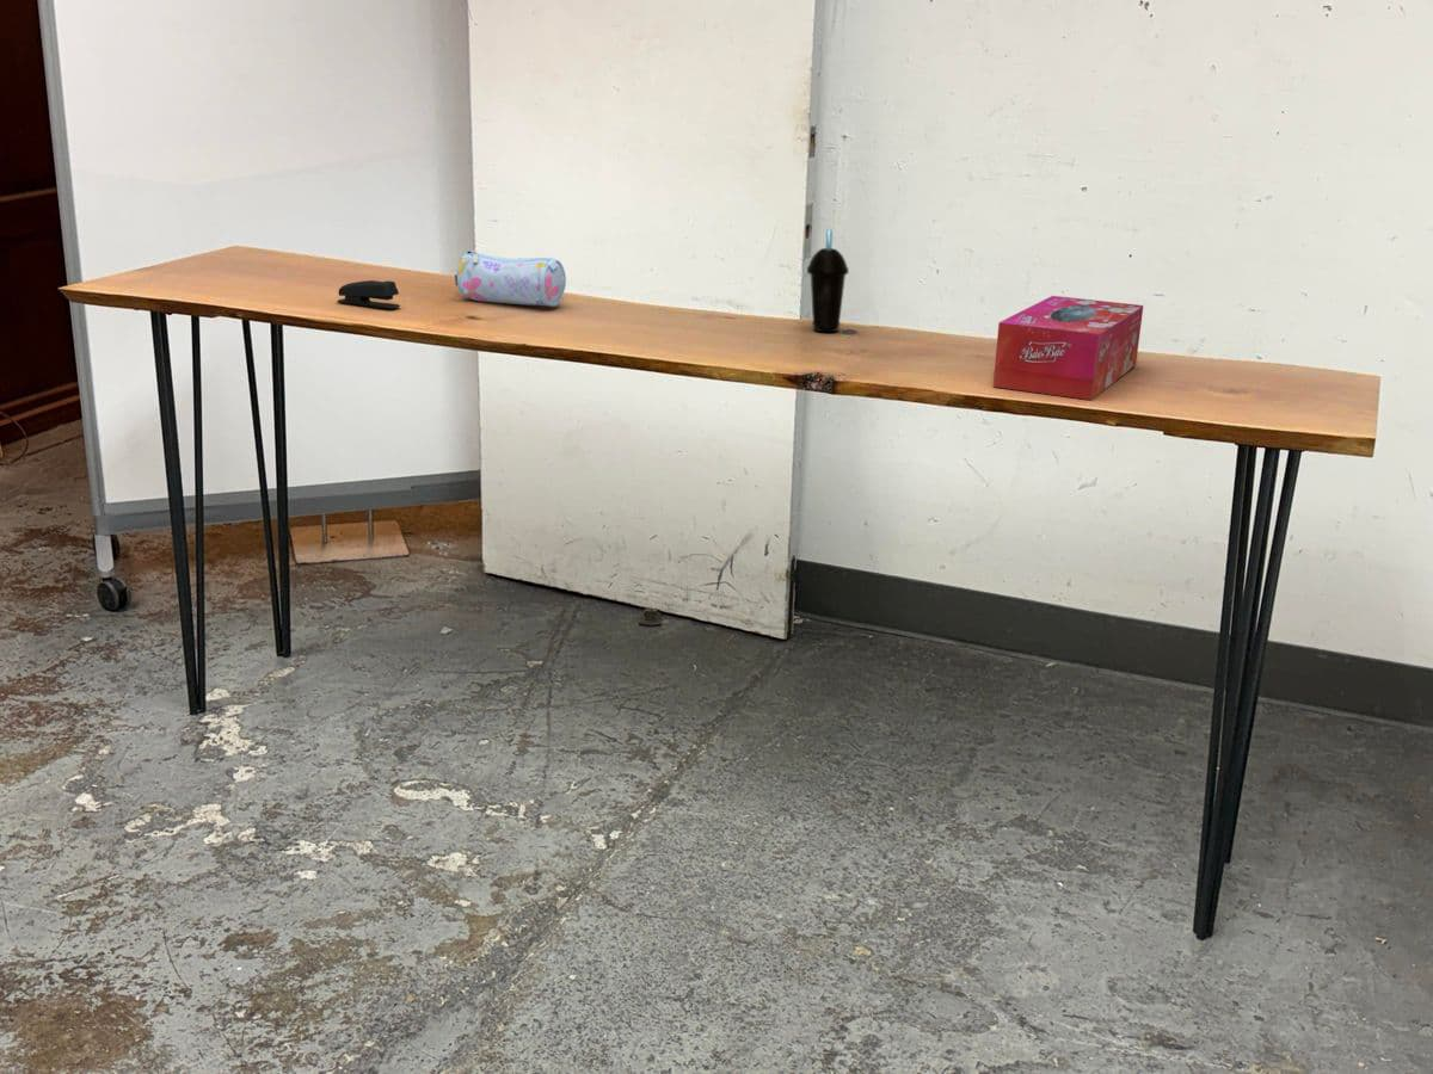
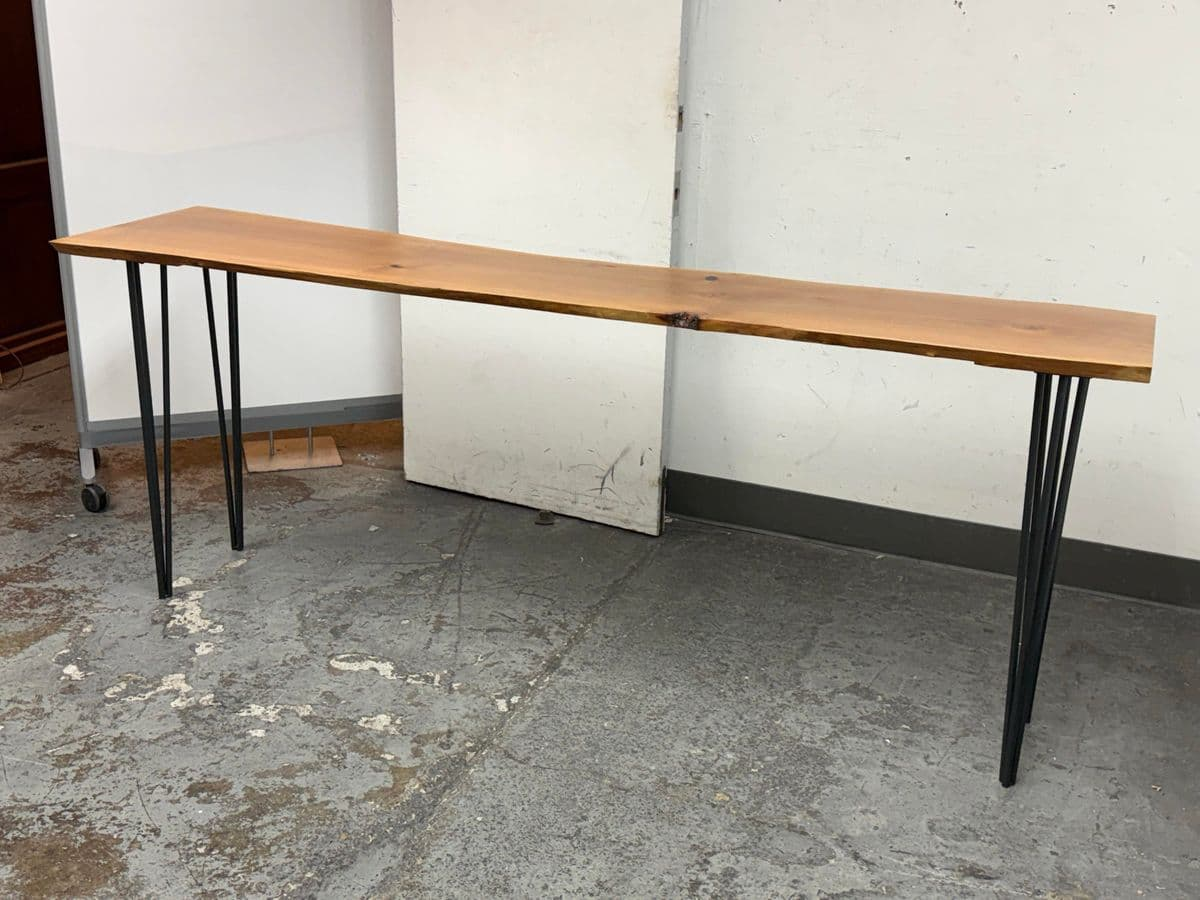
- tissue box [992,295,1144,401]
- stapler [336,279,401,309]
- pencil case [454,249,567,308]
- cup [806,229,850,333]
